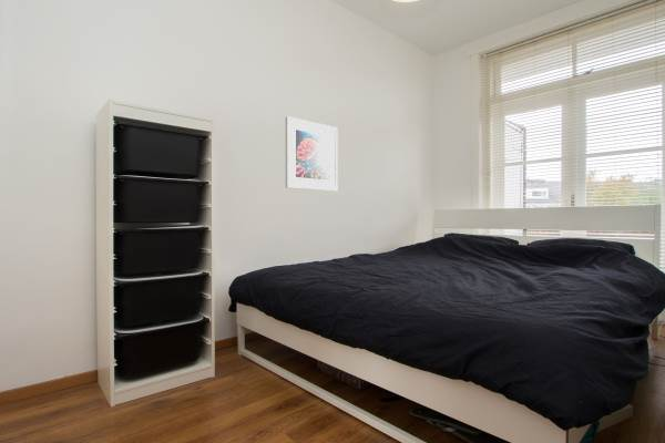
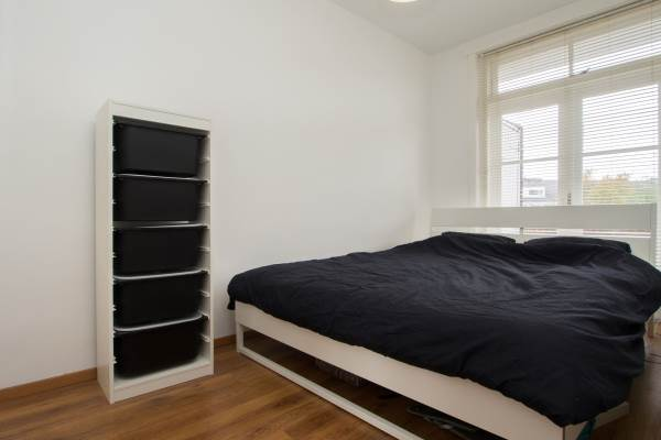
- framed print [285,115,339,192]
